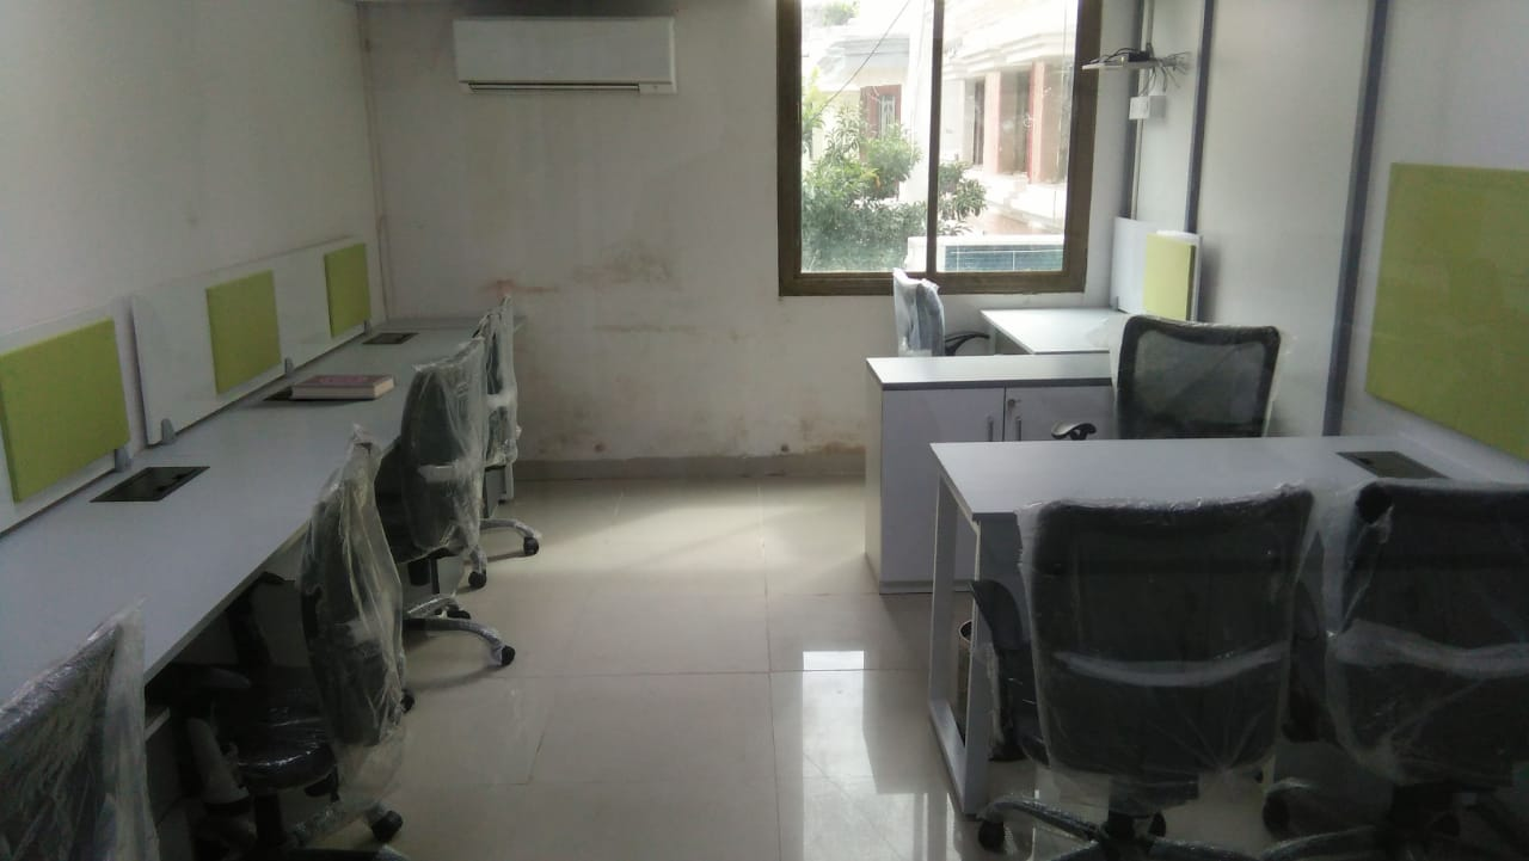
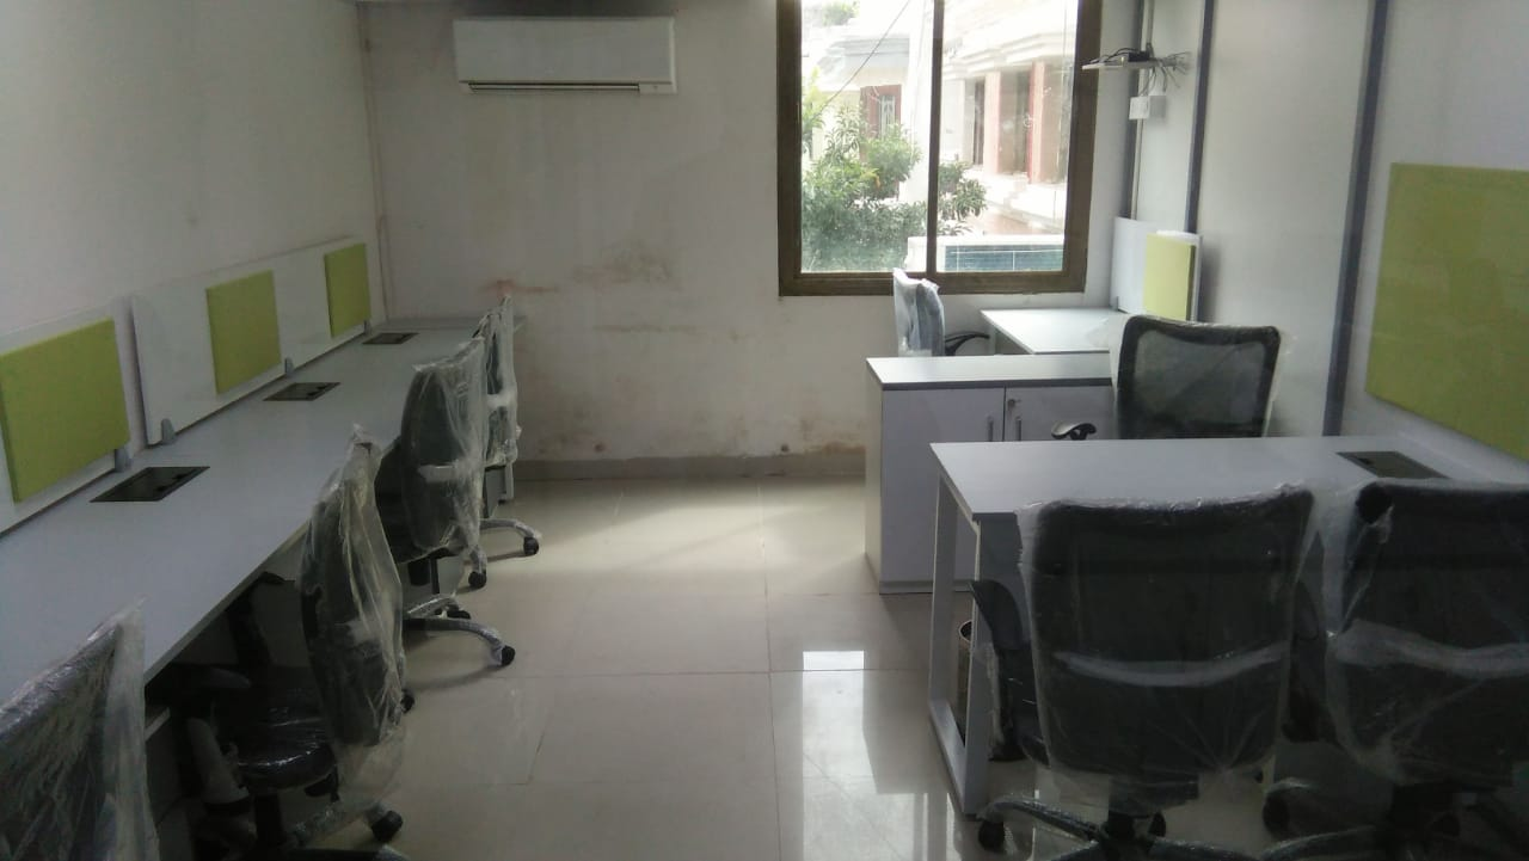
- book [288,374,398,400]
